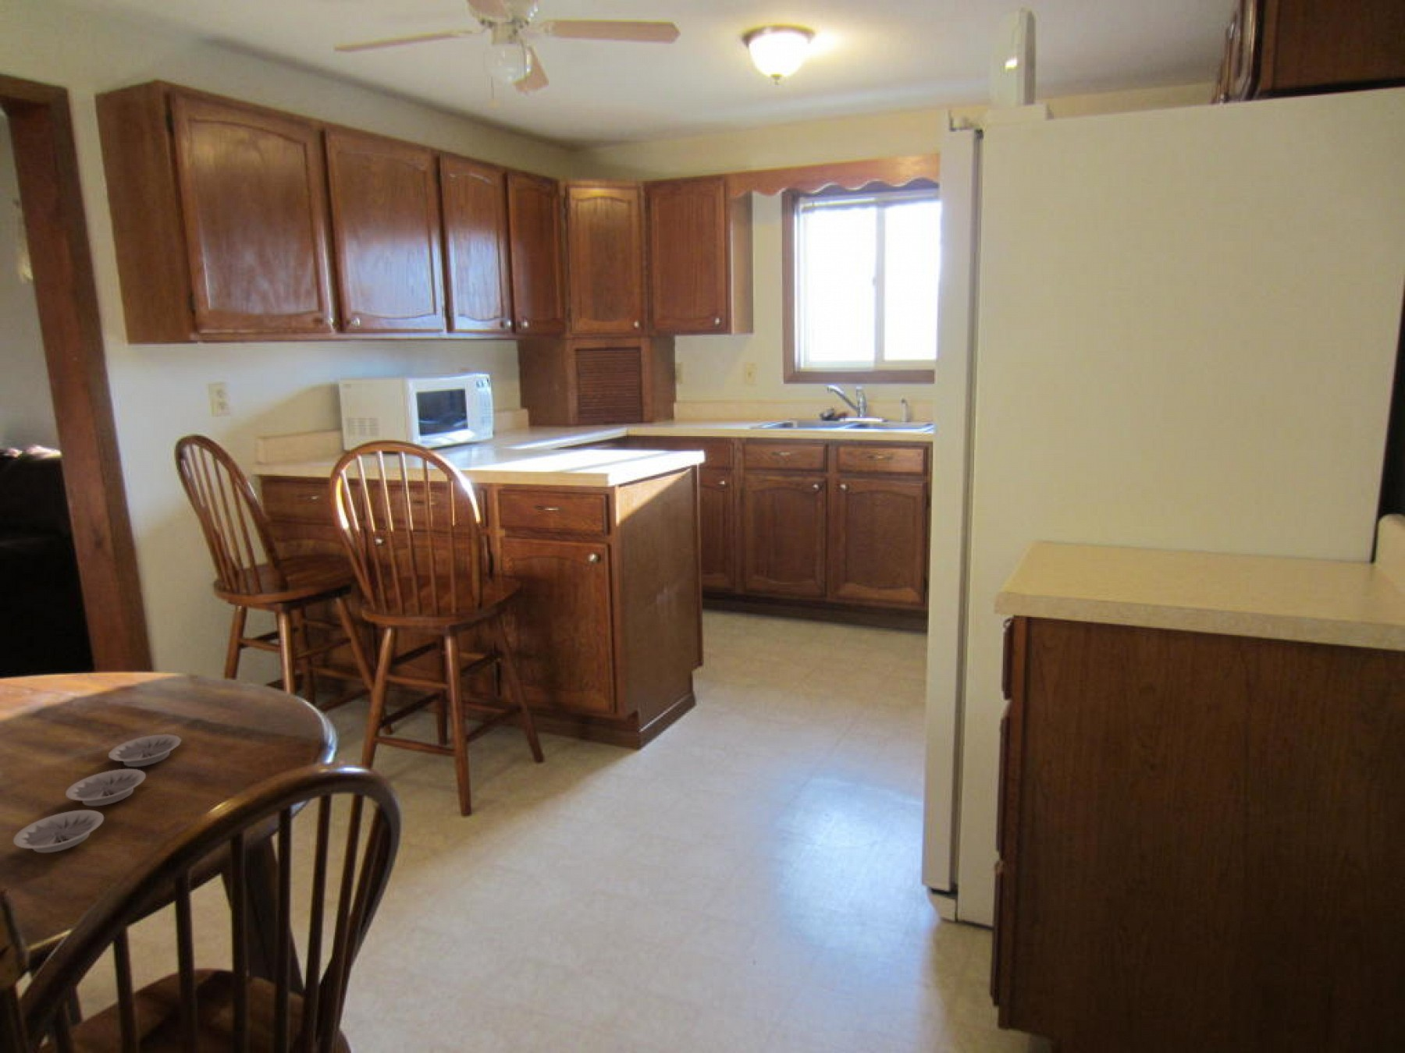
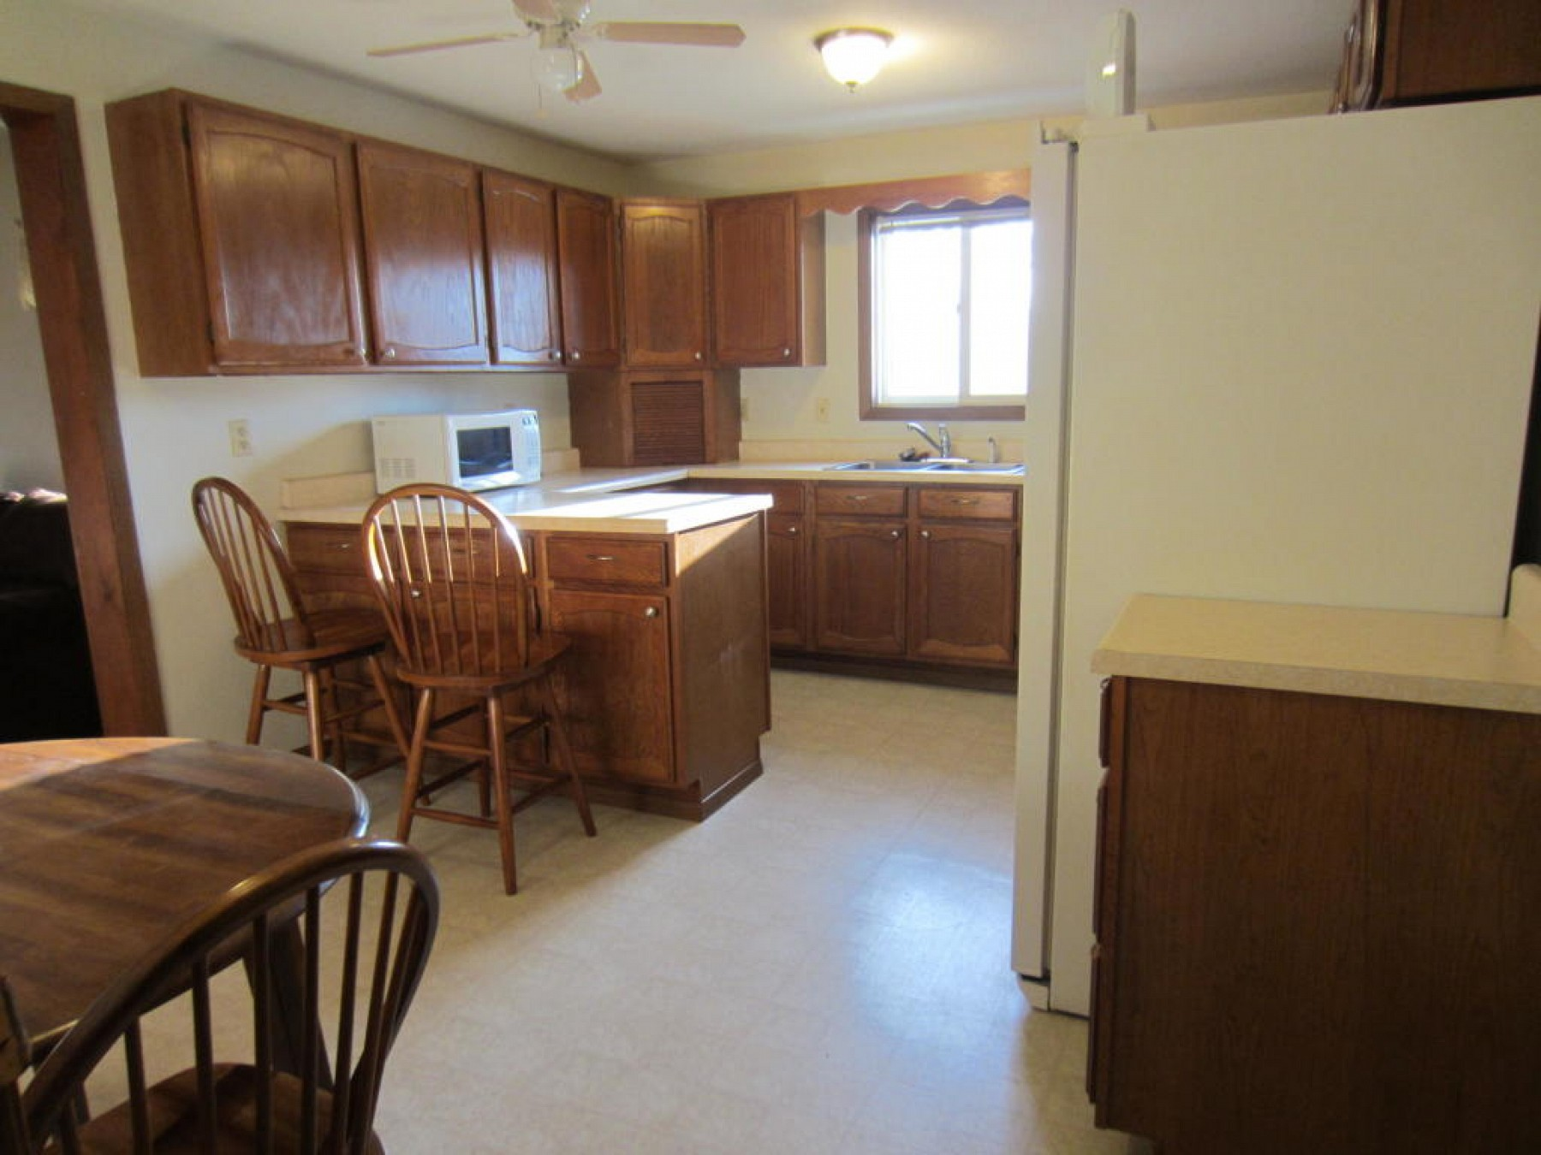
- plate [12,734,183,853]
